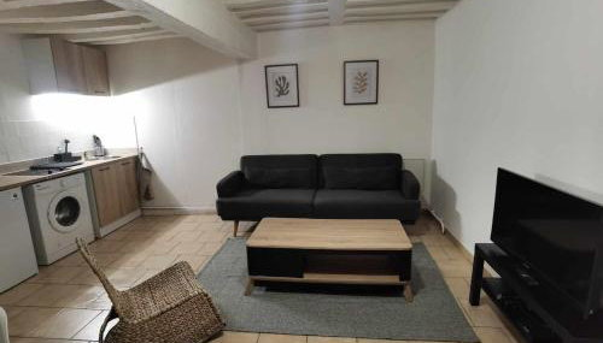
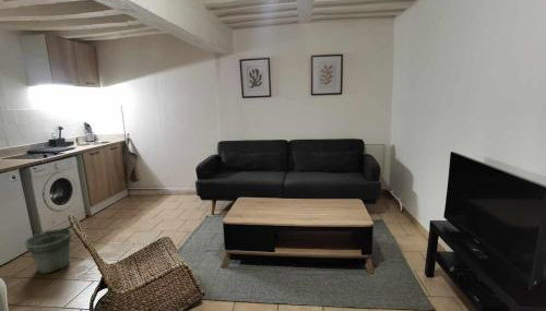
+ flower pot [23,227,73,275]
